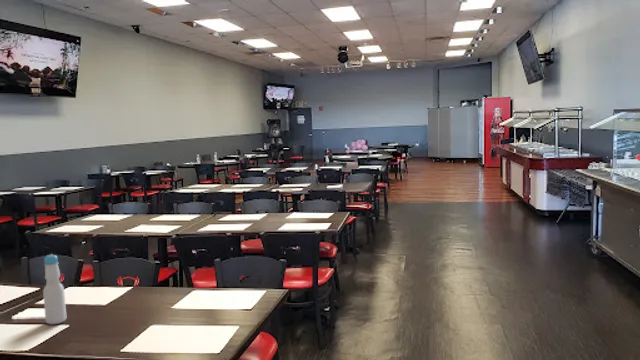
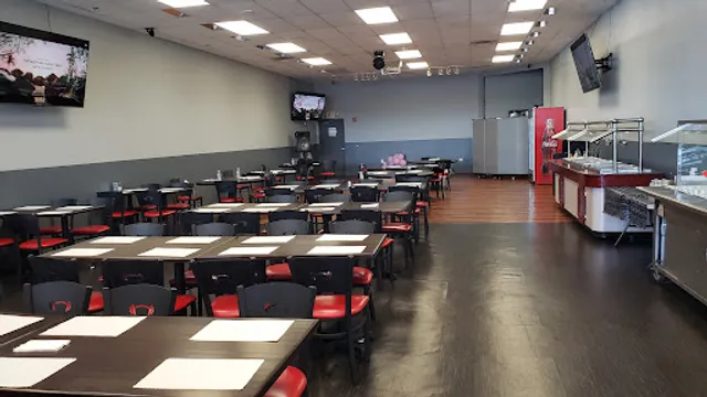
- bottle [42,253,67,325]
